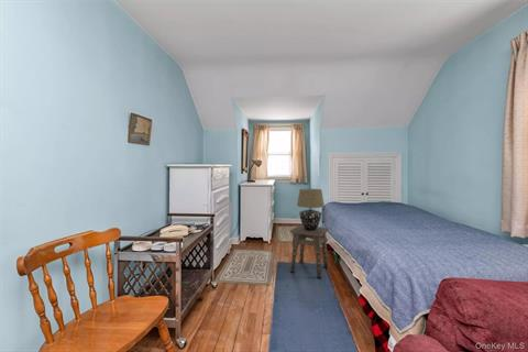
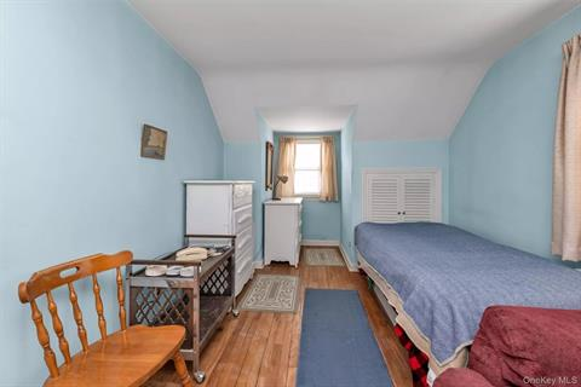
- side table [289,224,330,279]
- table lamp [296,188,326,231]
